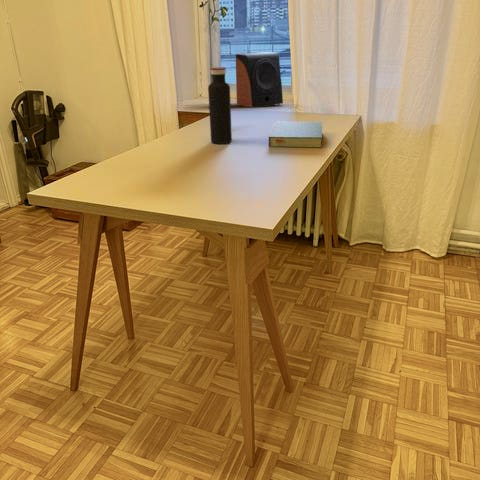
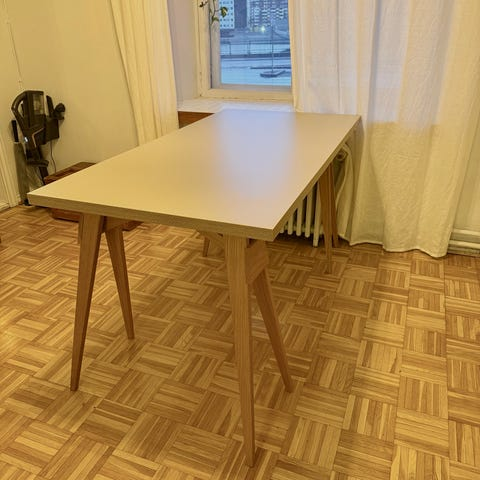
- hardcover book [268,121,323,149]
- speaker [235,51,284,108]
- water bottle [207,66,233,145]
